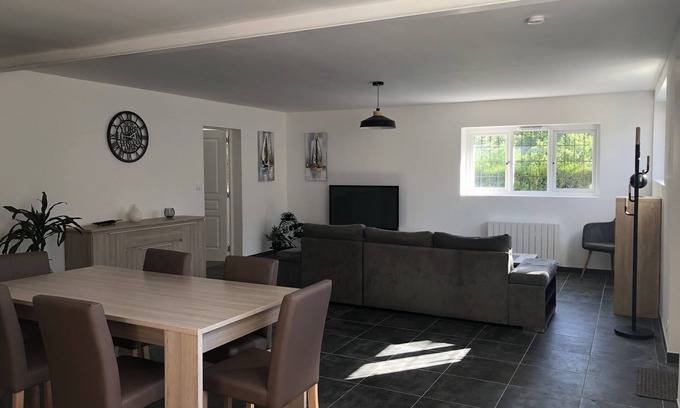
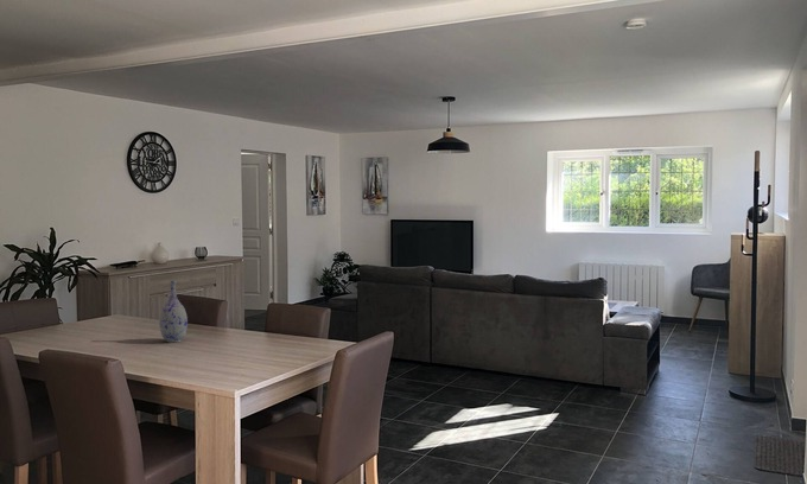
+ vase [159,280,189,343]
